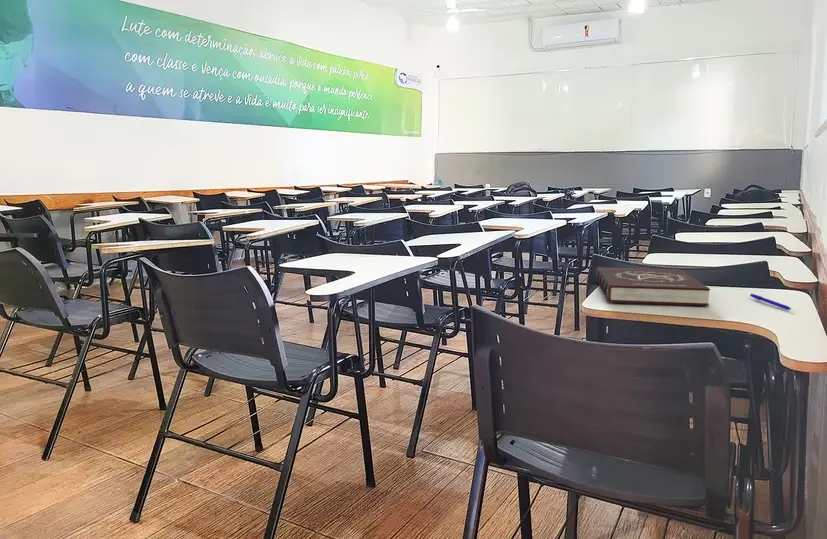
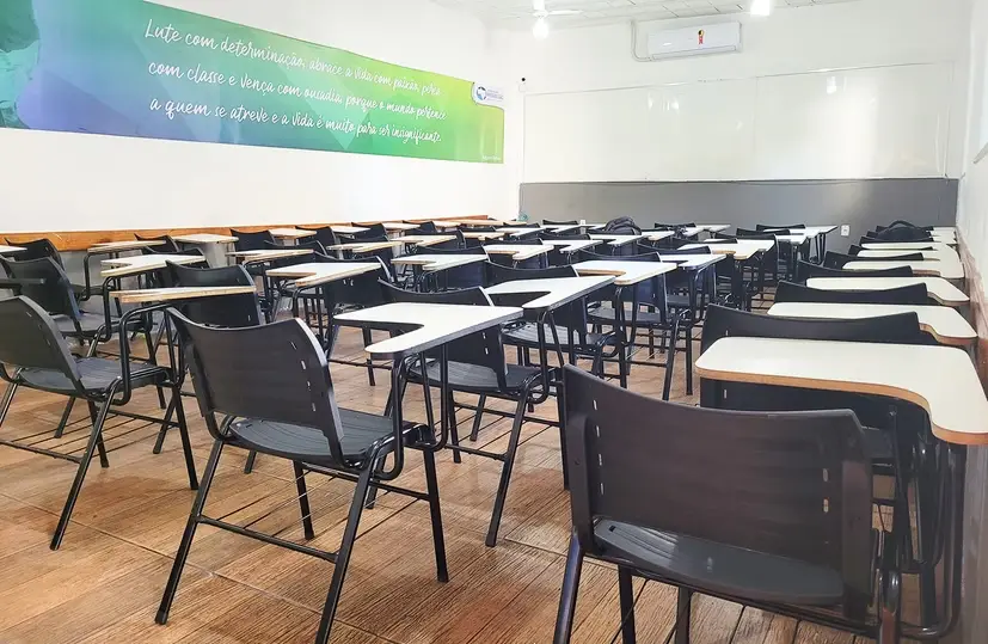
- pen [749,293,793,311]
- book [595,266,711,307]
